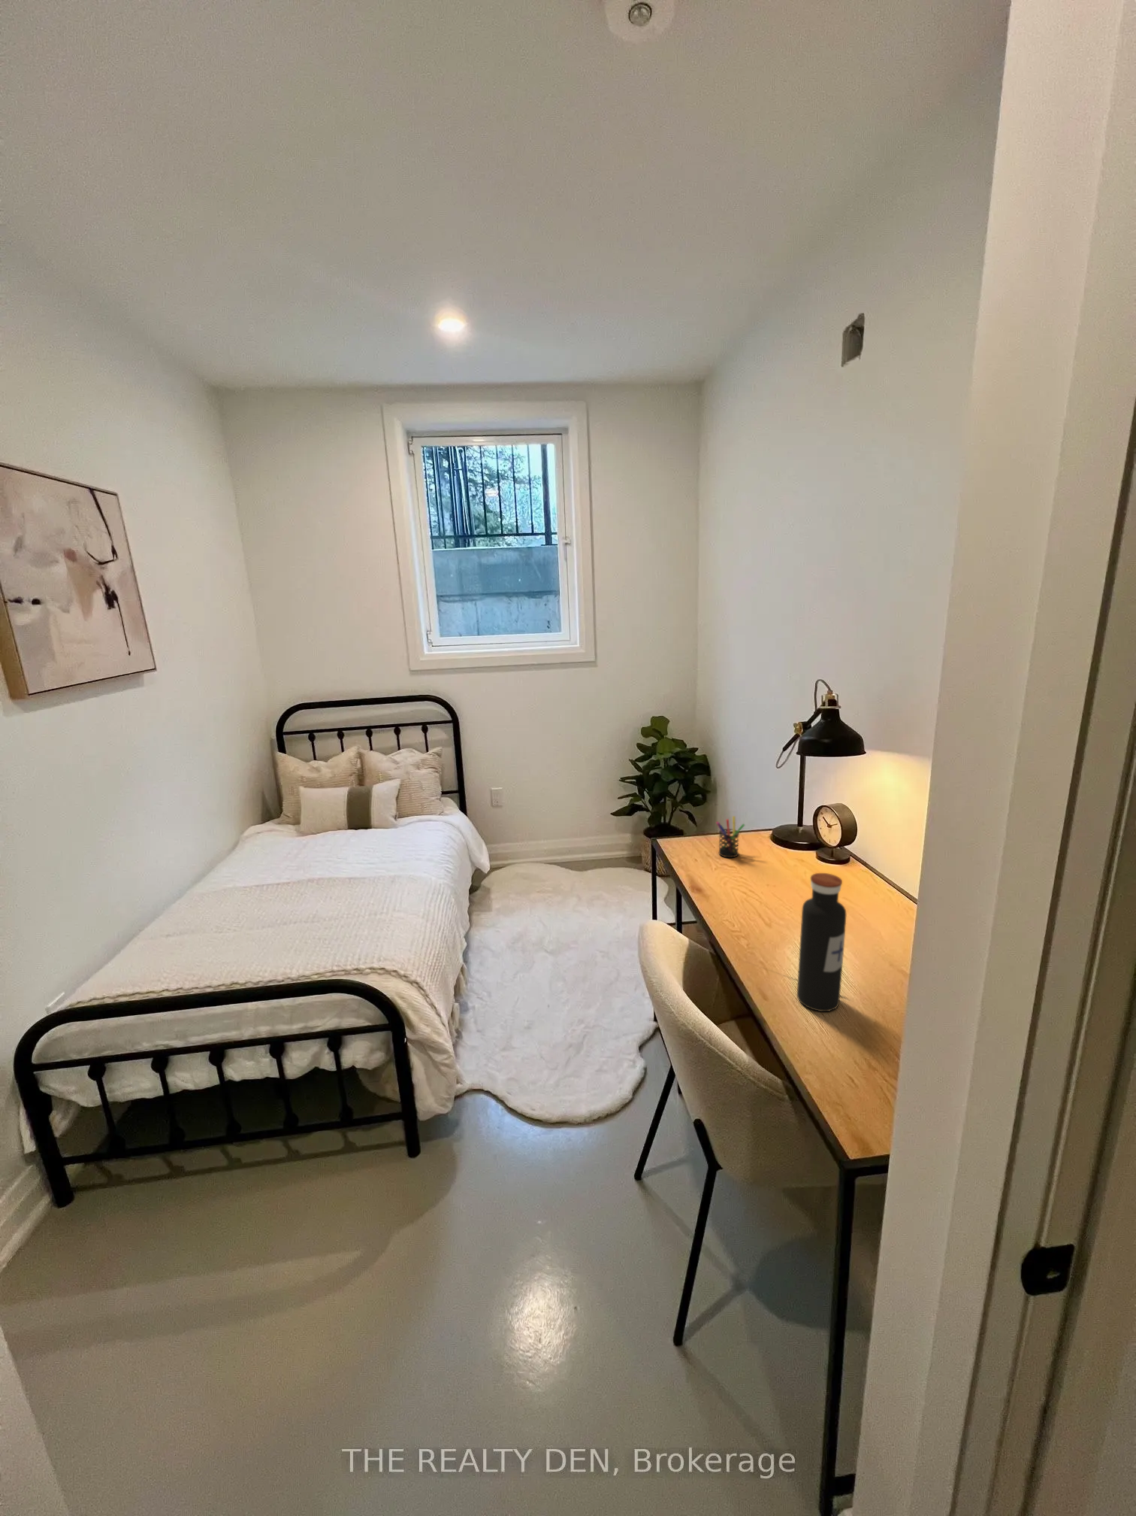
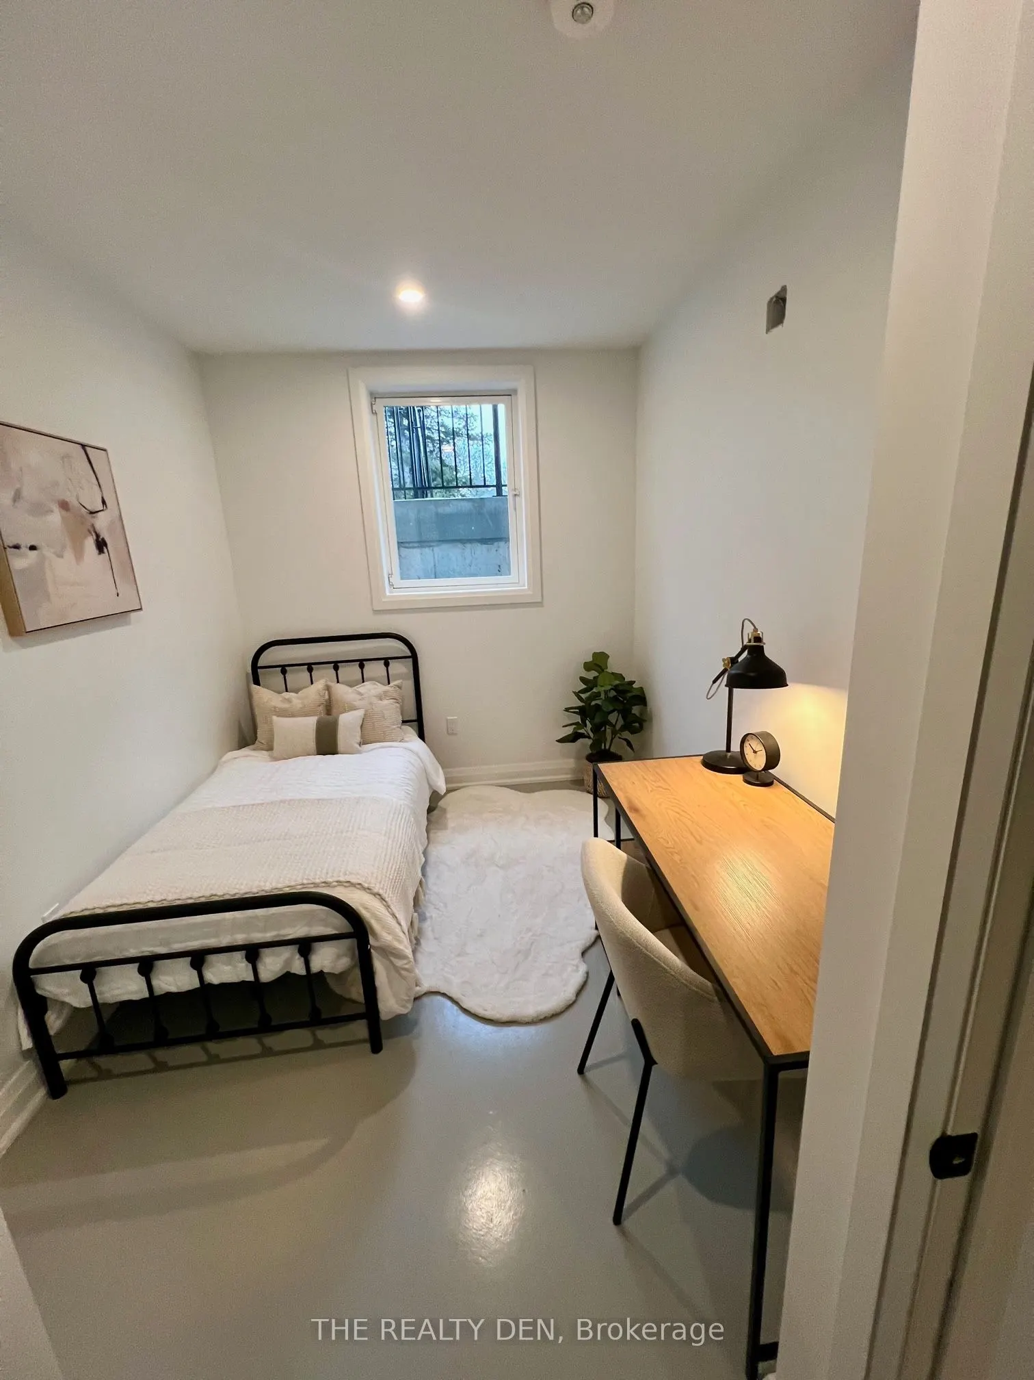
- pen holder [715,815,746,858]
- water bottle [796,873,847,1012]
